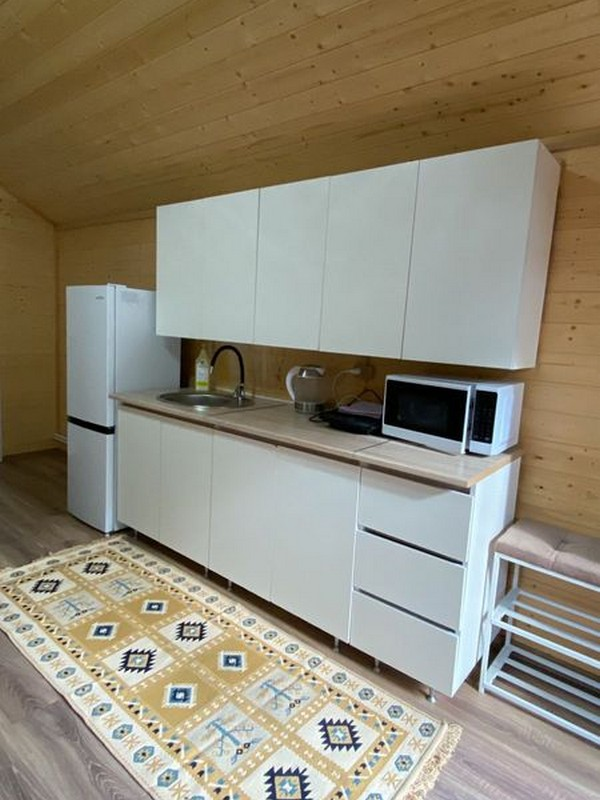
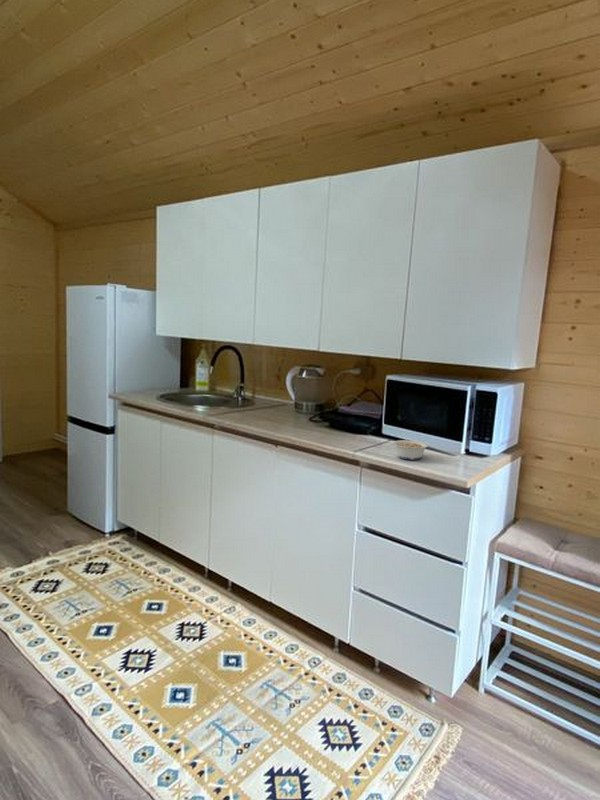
+ legume [386,439,429,461]
